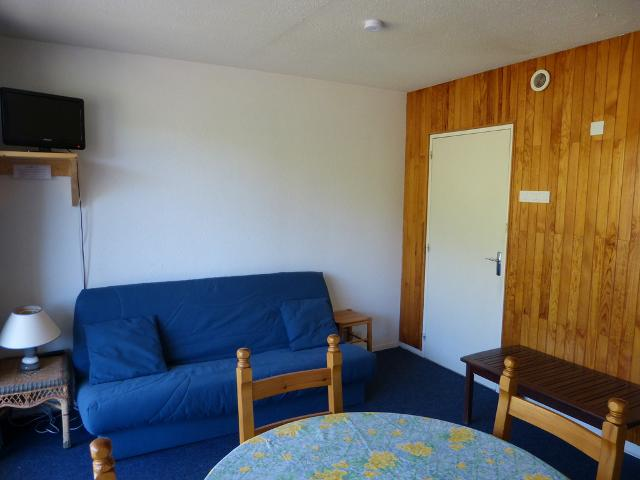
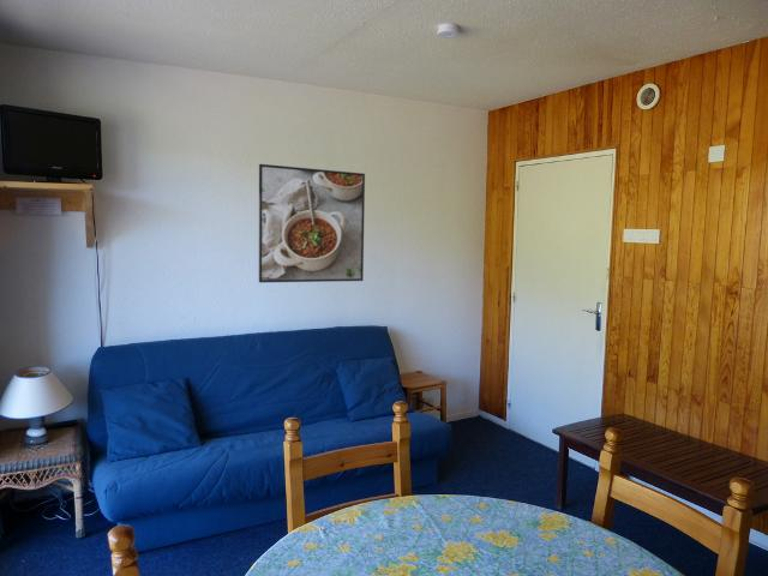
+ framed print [258,163,366,283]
